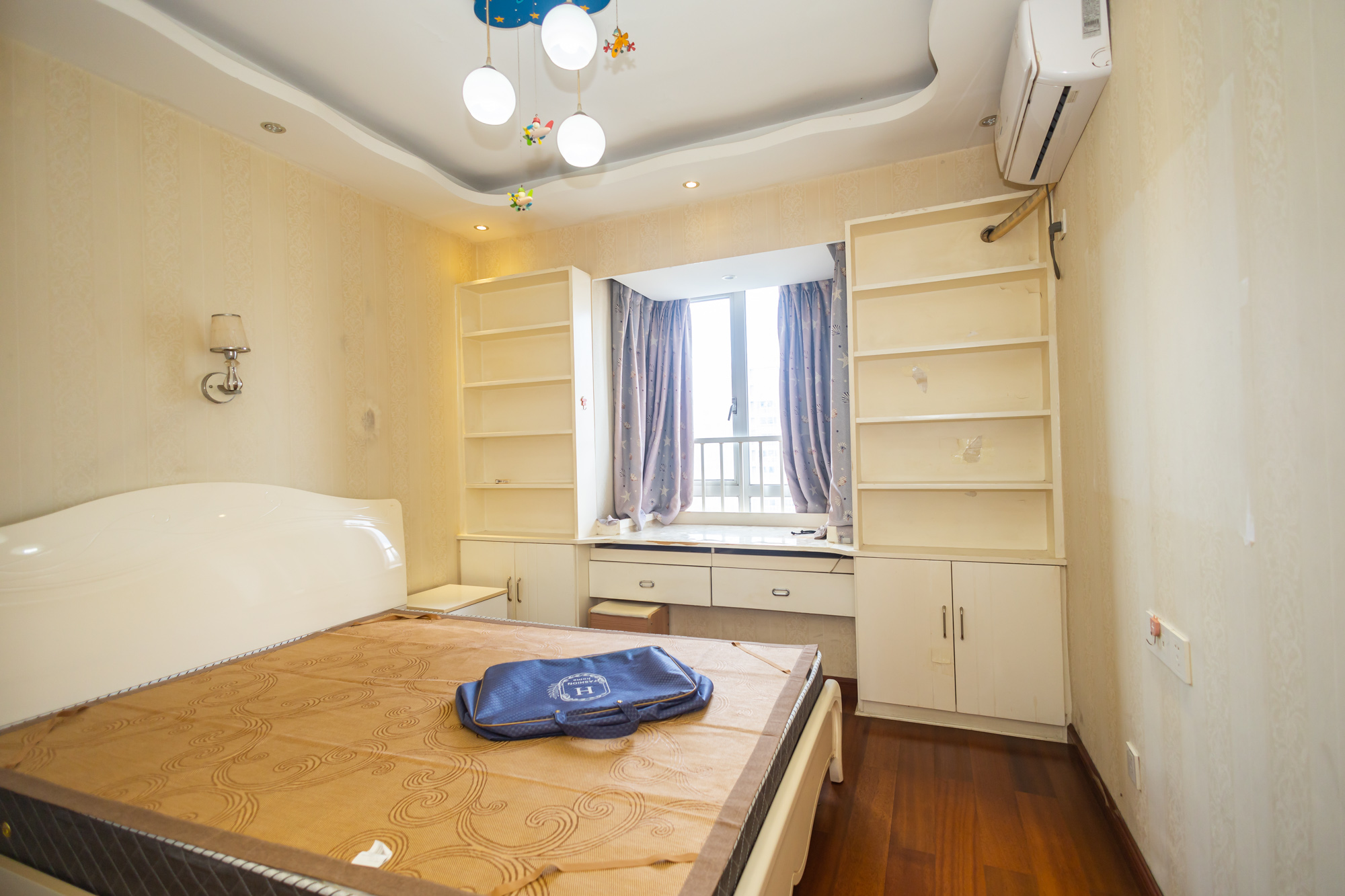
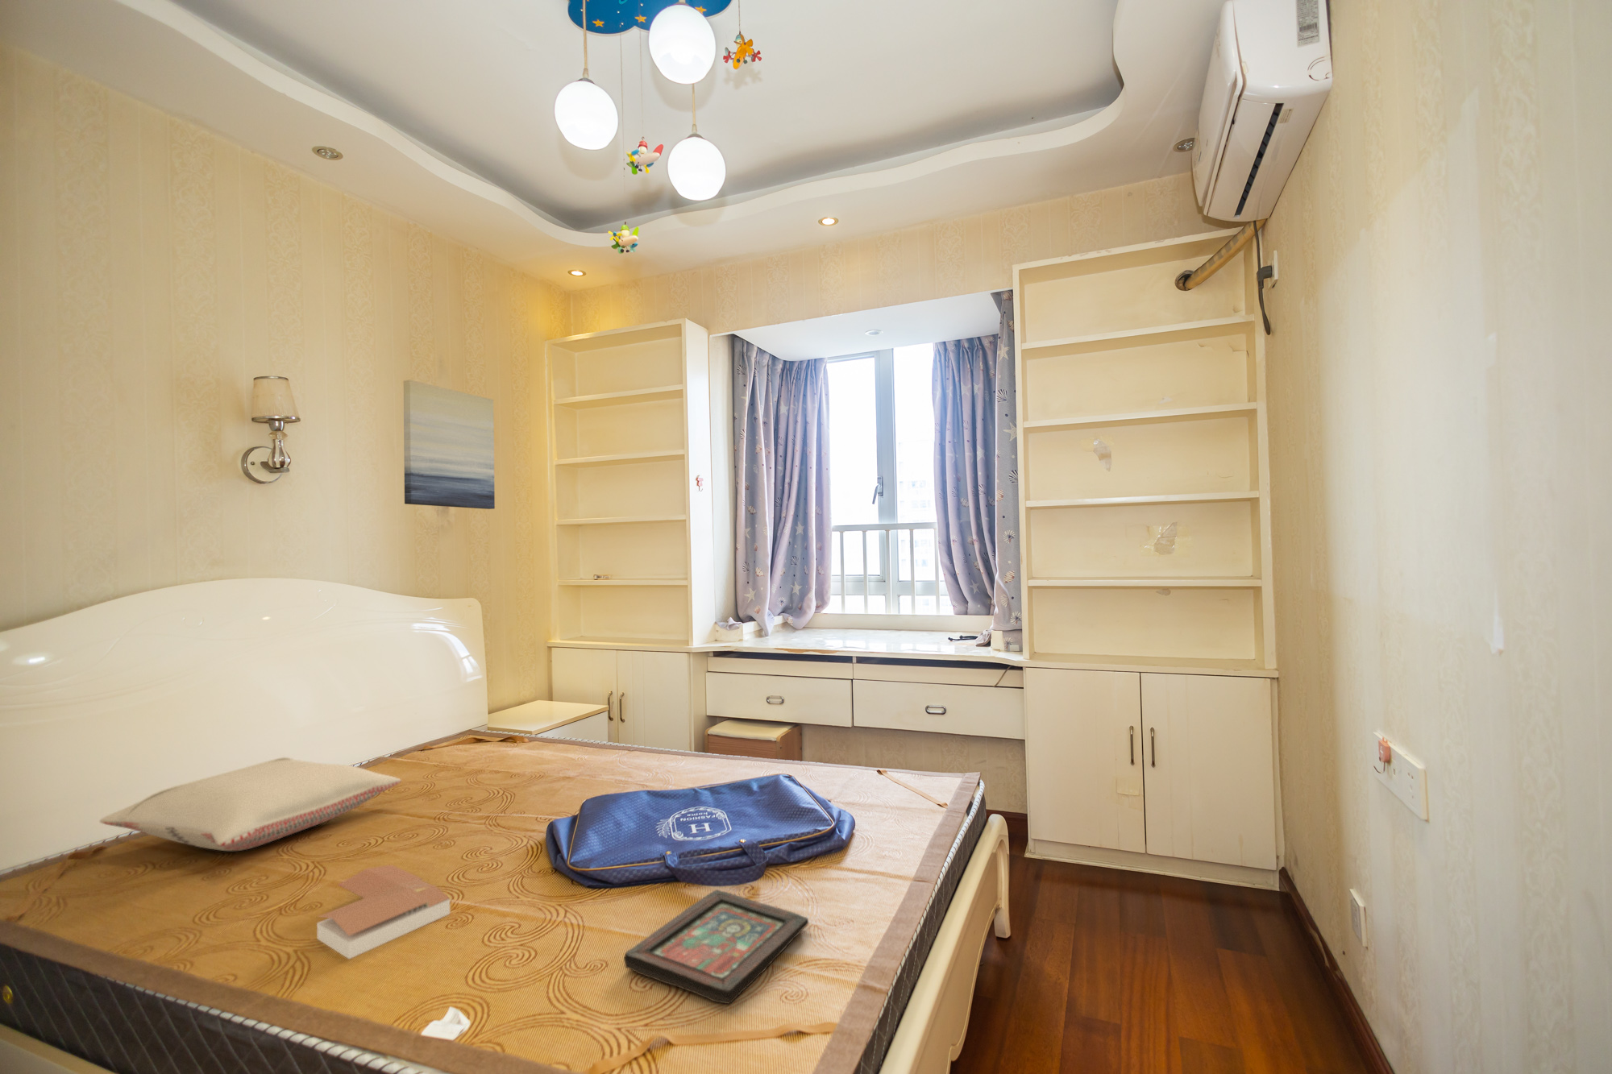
+ pillow [99,756,403,851]
+ religious icon [623,888,809,1004]
+ wall art [403,379,496,509]
+ book [316,864,451,960]
